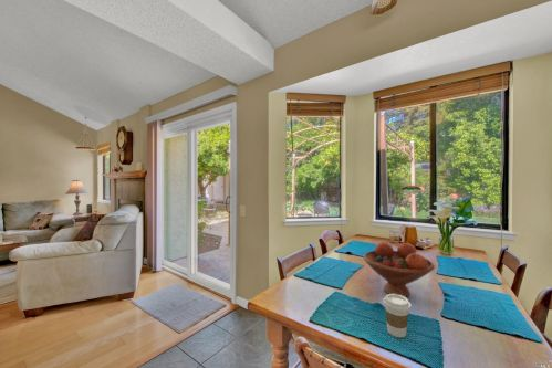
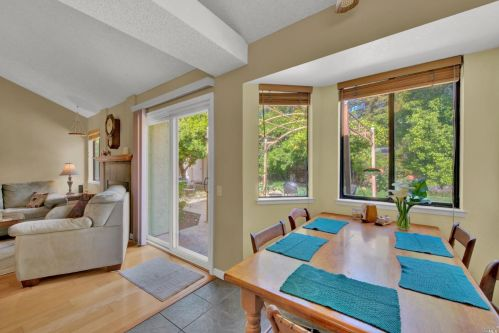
- coffee cup [382,293,413,338]
- fruit bowl [362,241,436,297]
